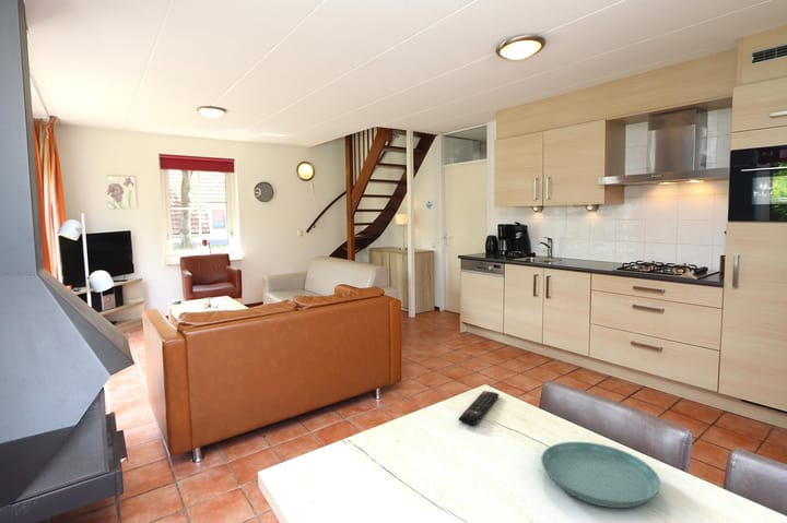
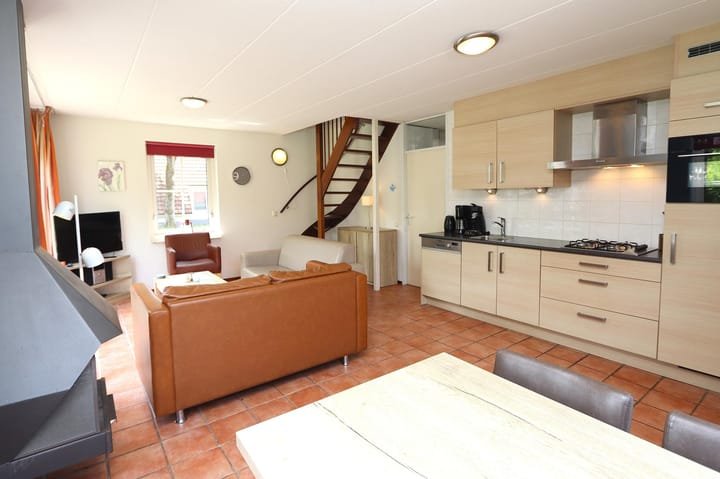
- remote control [458,390,500,426]
- saucer [540,441,661,509]
